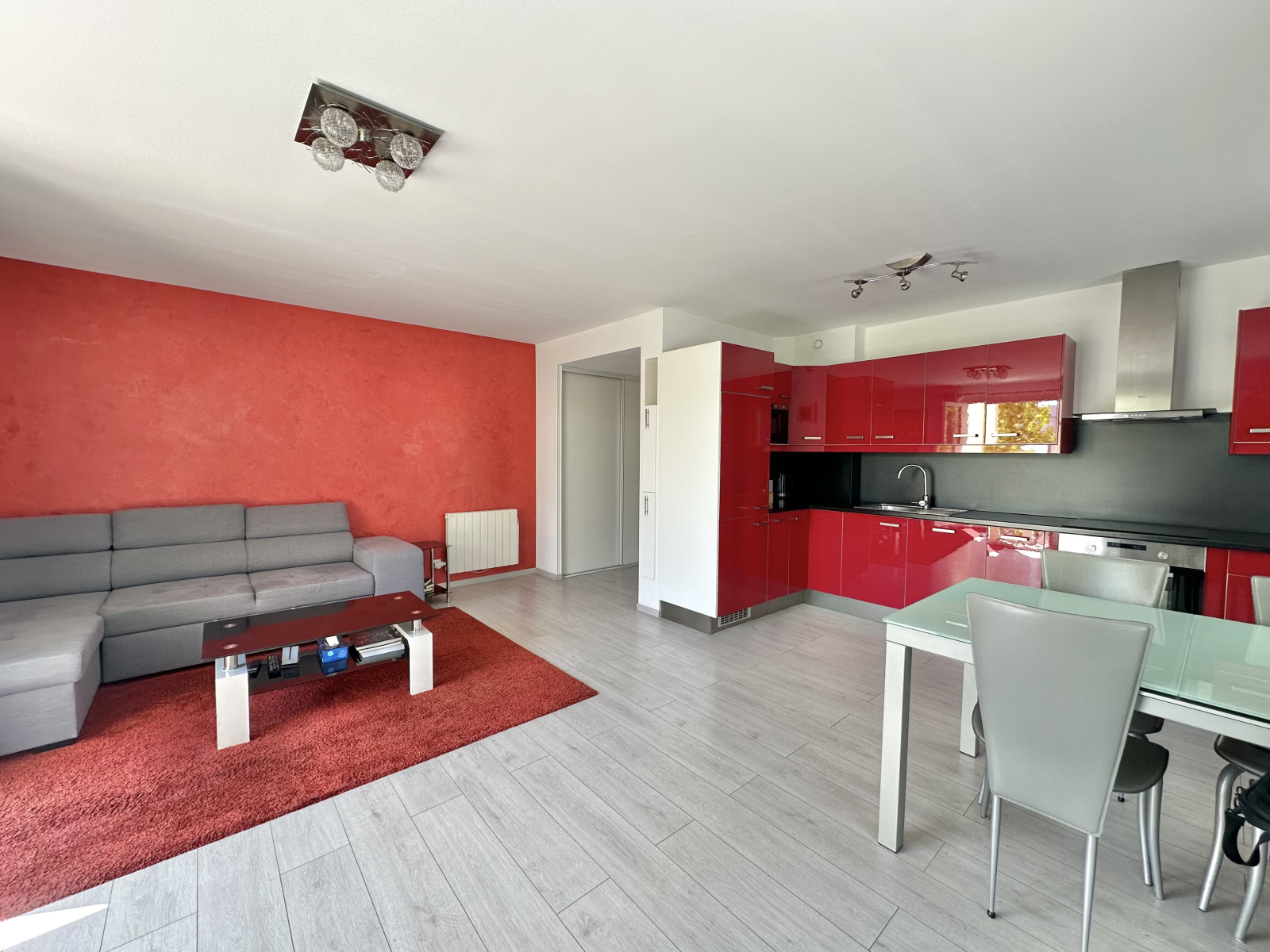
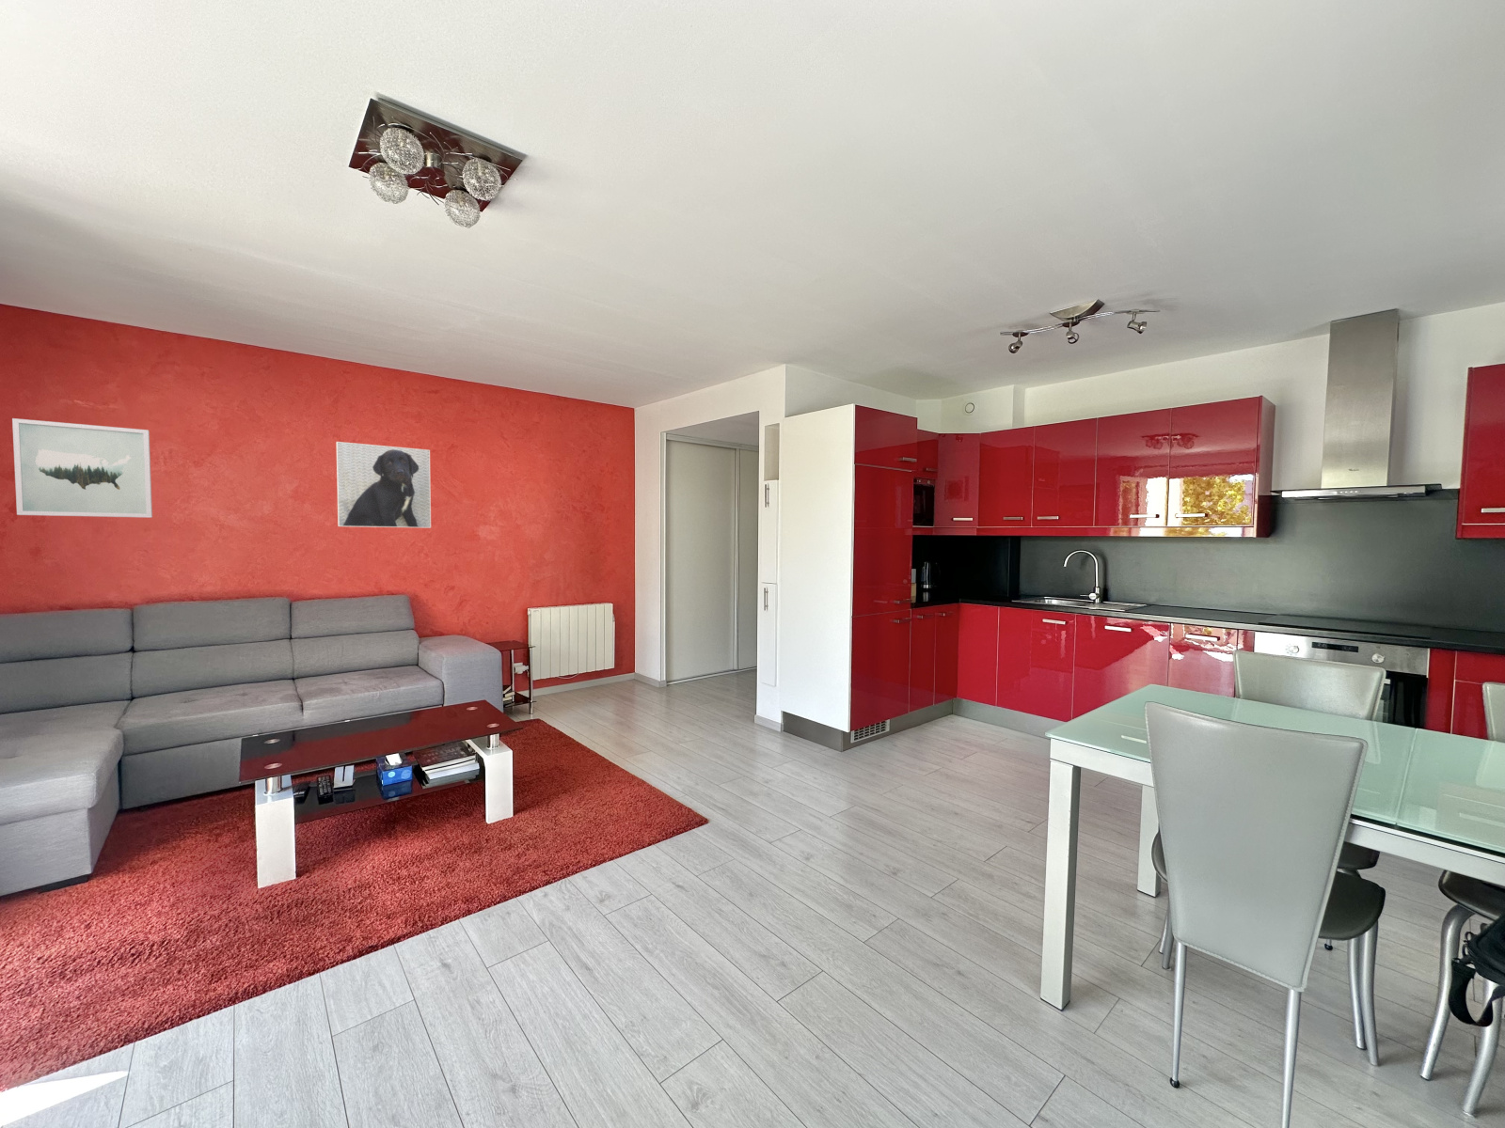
+ wall art [12,417,153,519]
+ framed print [335,441,431,528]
